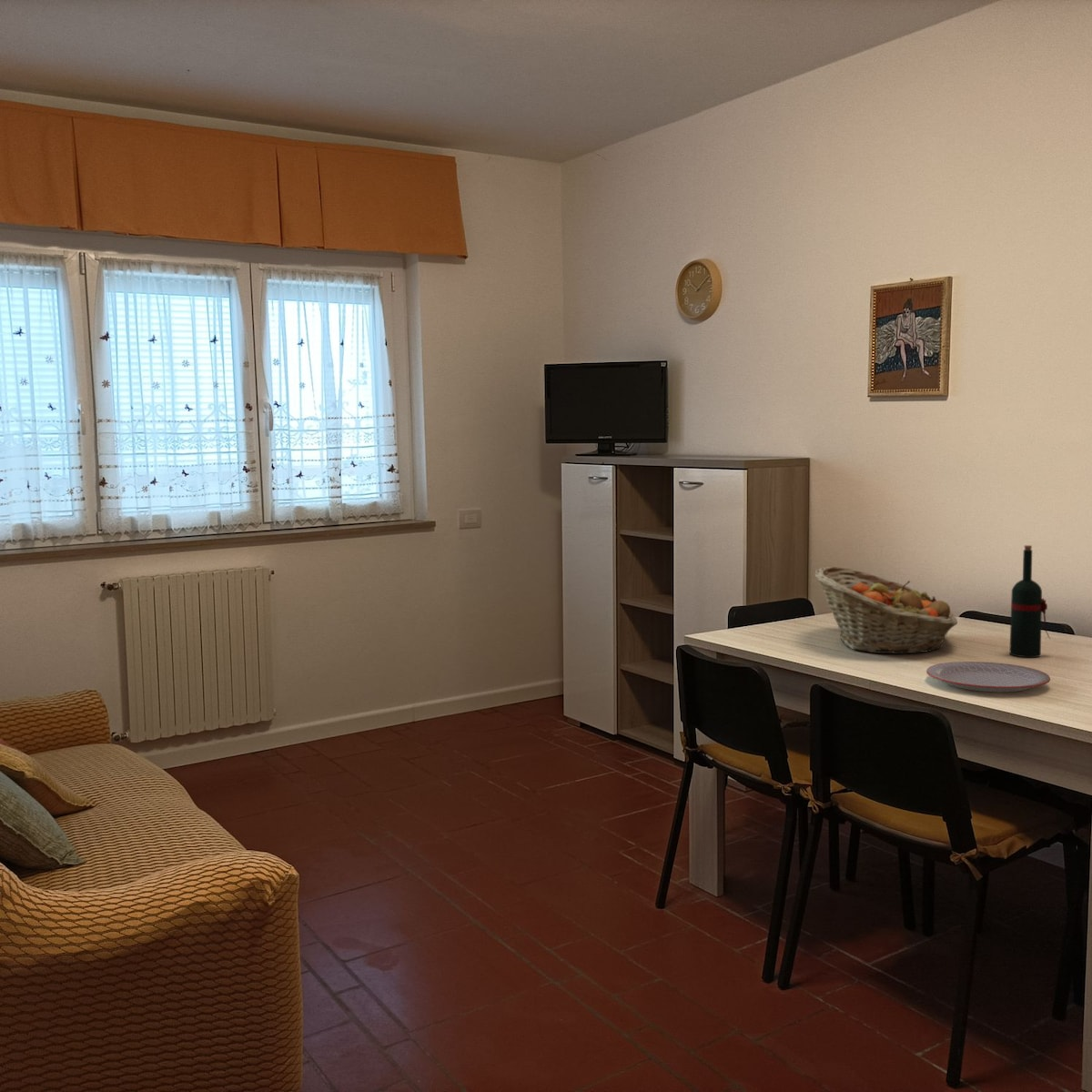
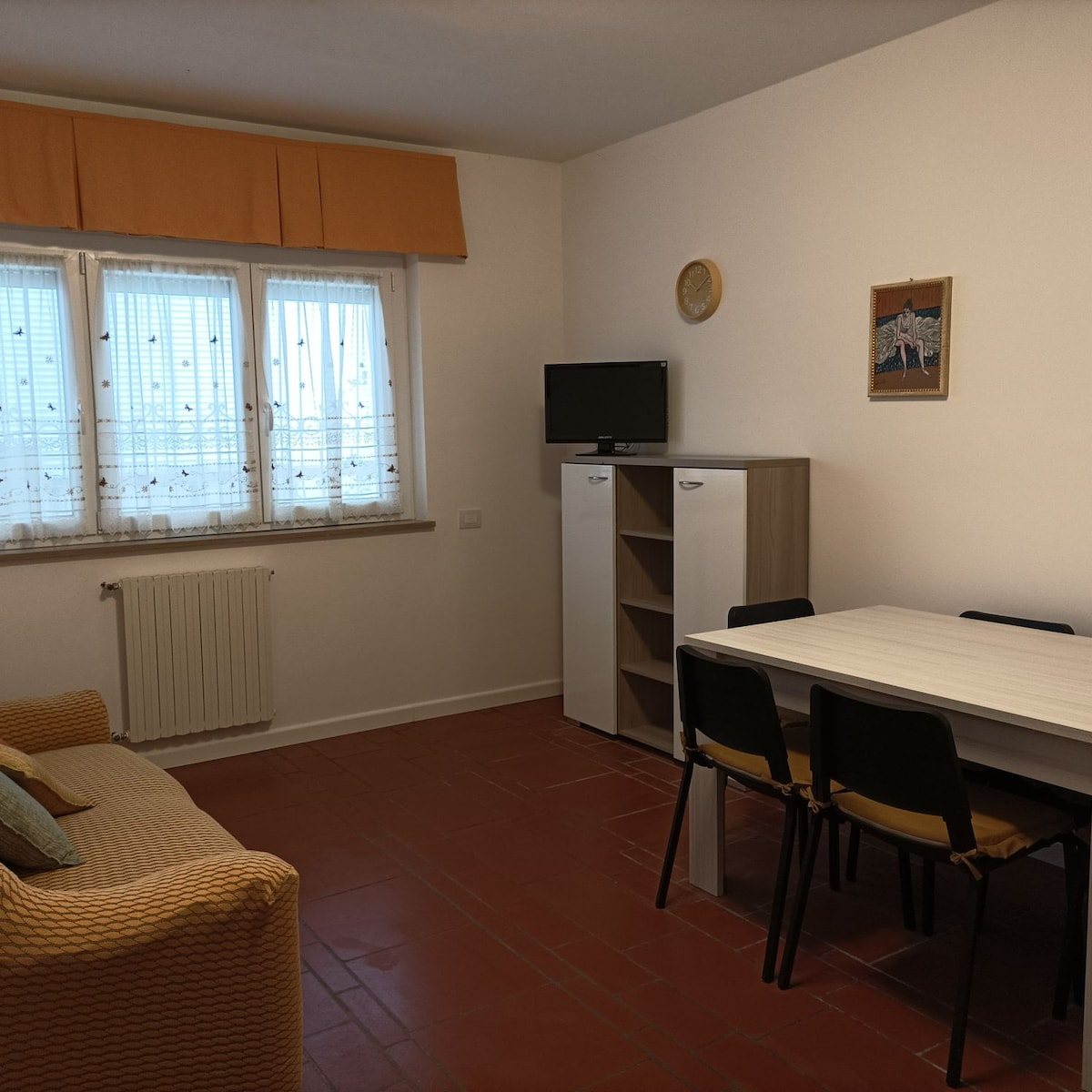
- wine bottle [1009,544,1051,658]
- plate [925,661,1051,693]
- fruit basket [814,565,958,654]
